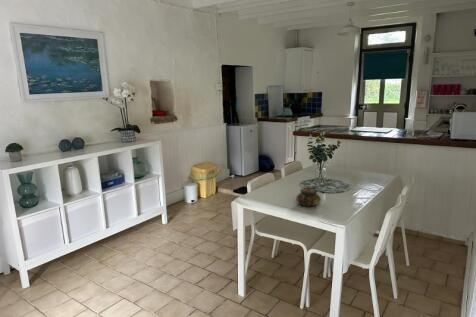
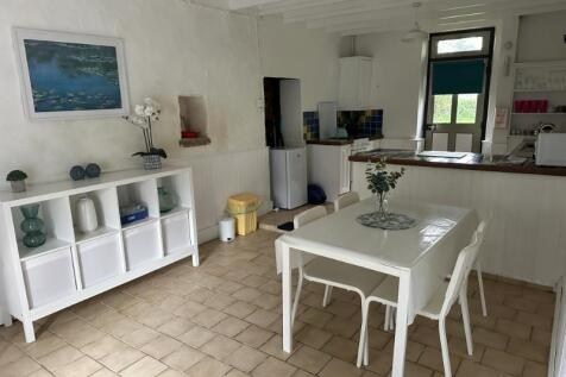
- teapot [295,185,322,207]
